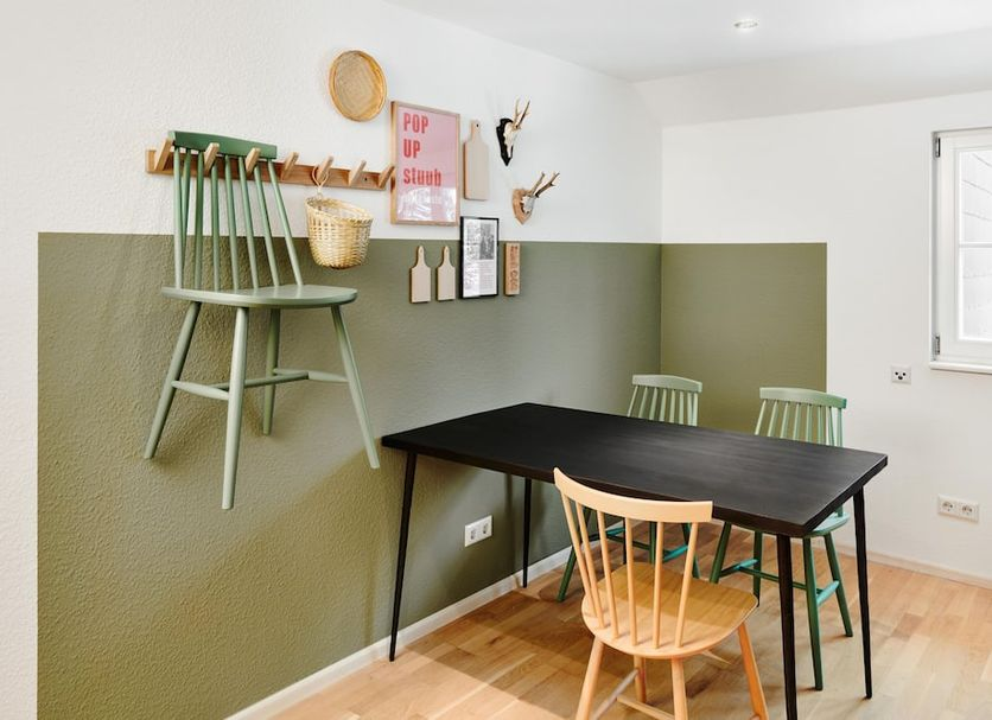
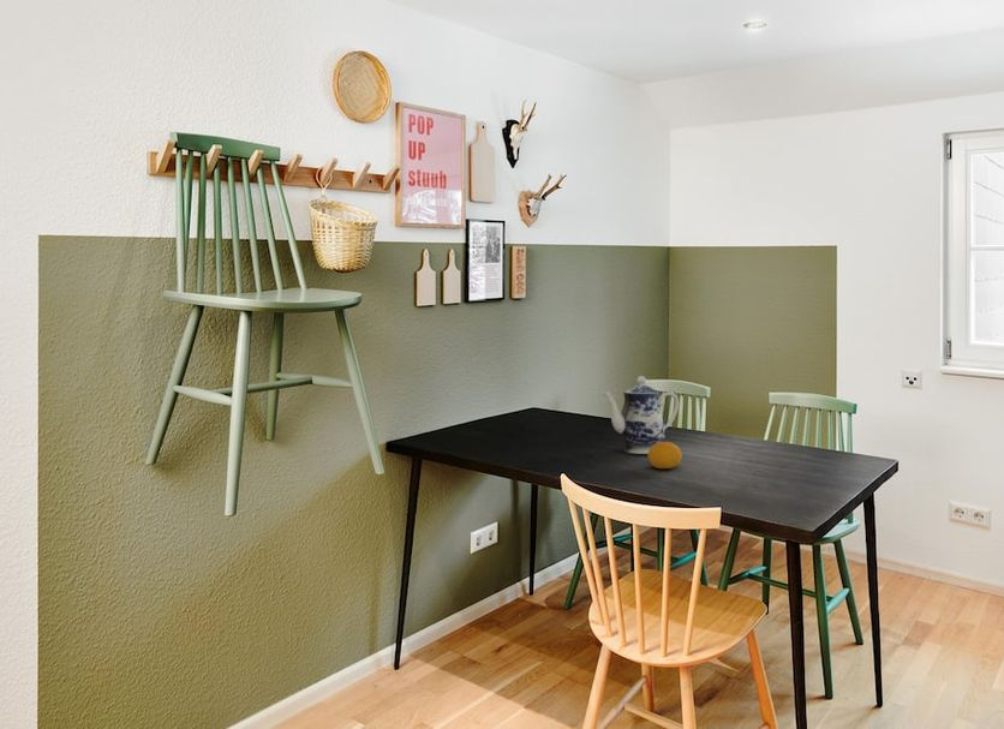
+ fruit [647,441,683,470]
+ teapot [602,375,680,455]
